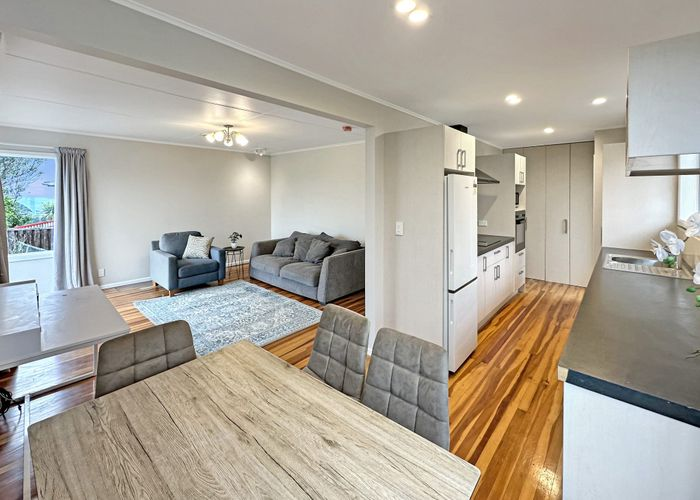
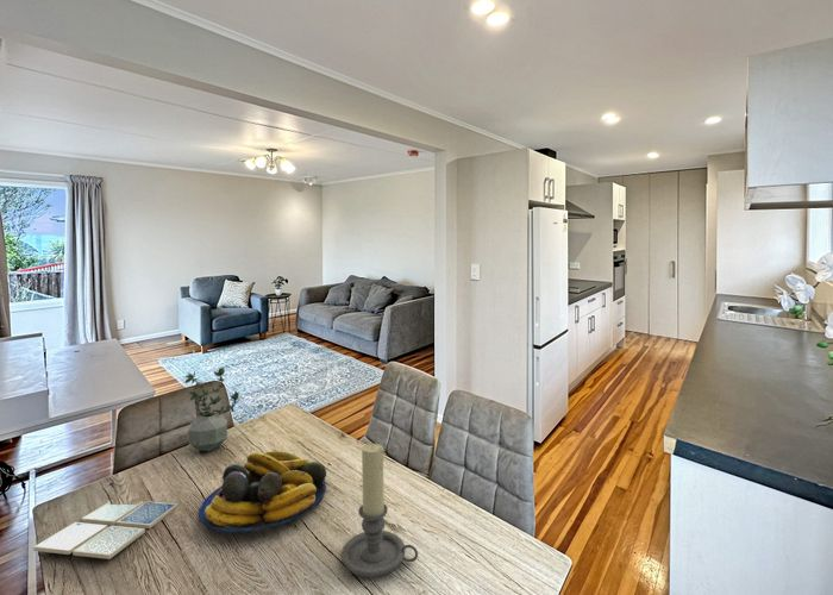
+ potted plant [183,367,240,452]
+ fruit bowl [198,450,327,534]
+ candle holder [340,443,419,578]
+ drink coaster [32,500,178,560]
